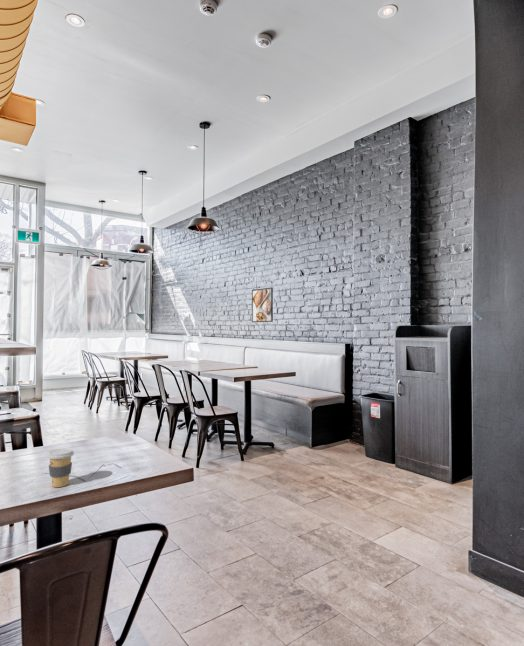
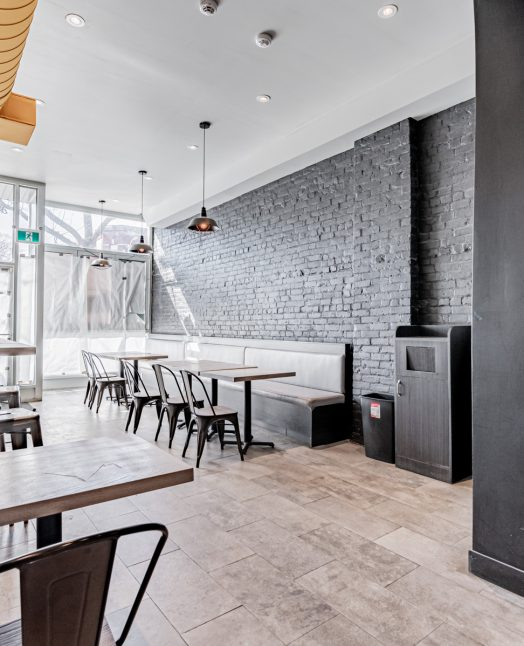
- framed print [251,286,274,323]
- coffee cup [46,448,75,488]
